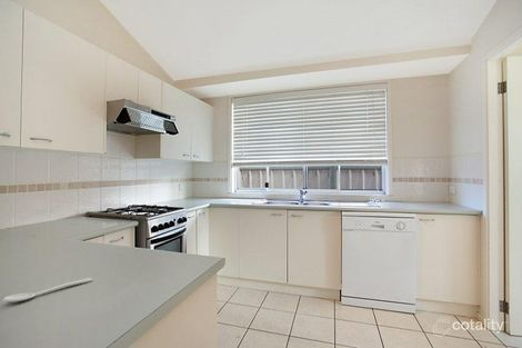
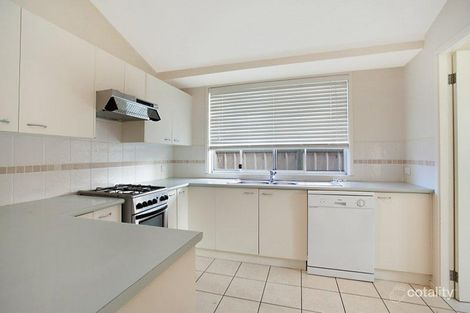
- spoon [2,277,94,304]
